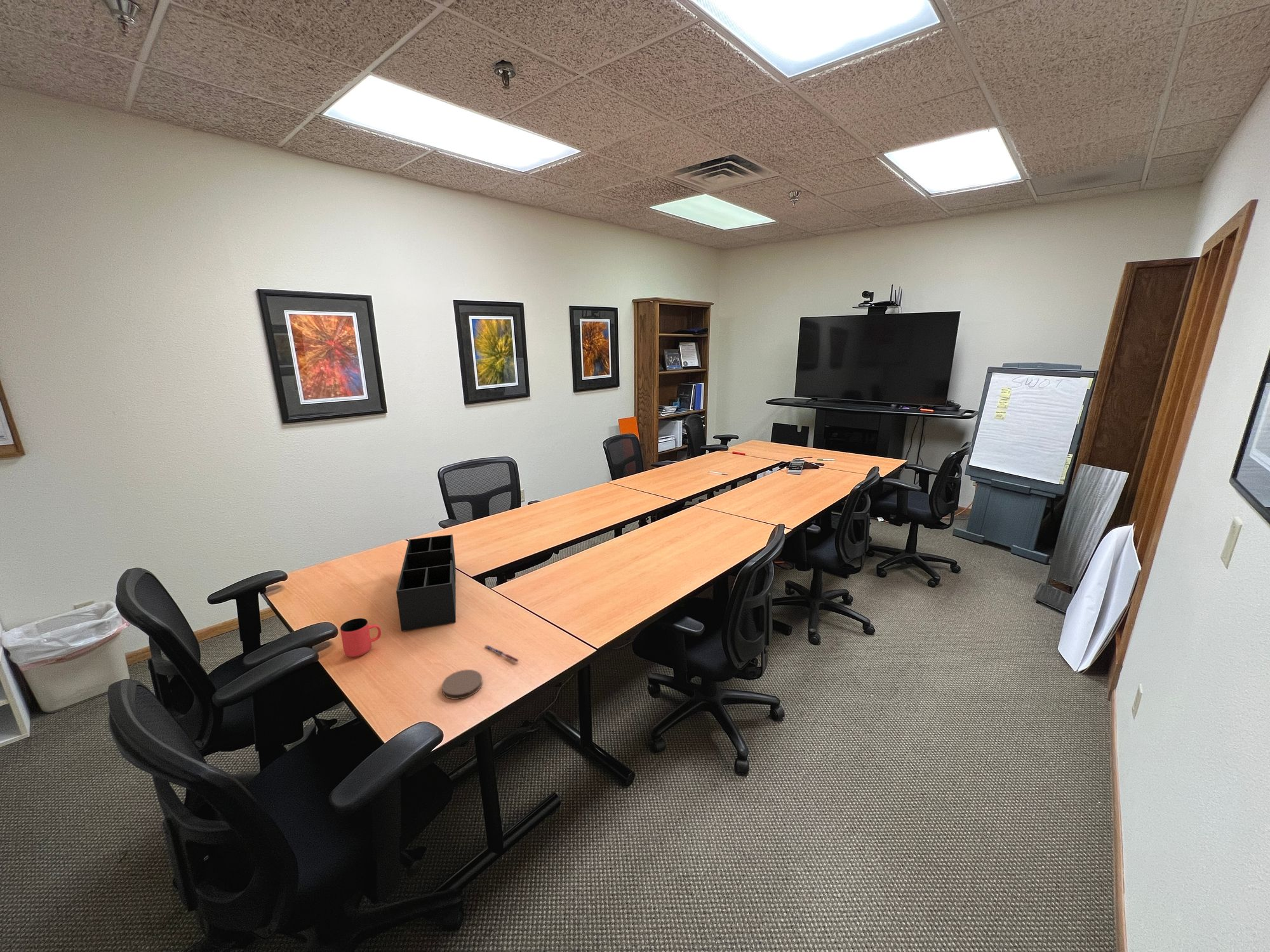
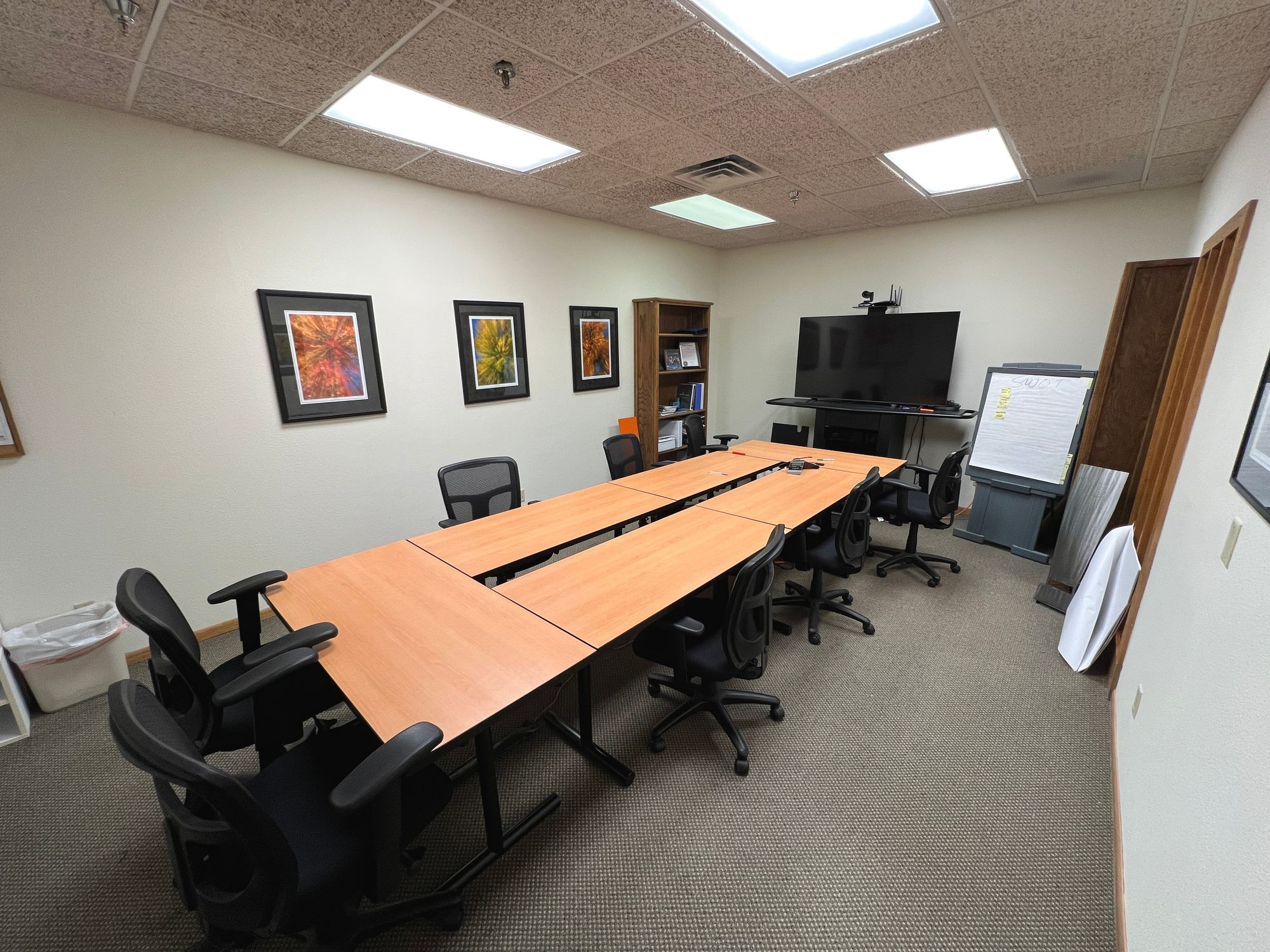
- cup [340,618,382,658]
- coaster [441,669,483,700]
- pen [484,644,520,663]
- desk organizer [396,534,457,632]
